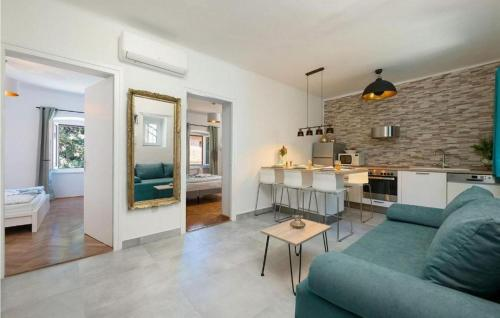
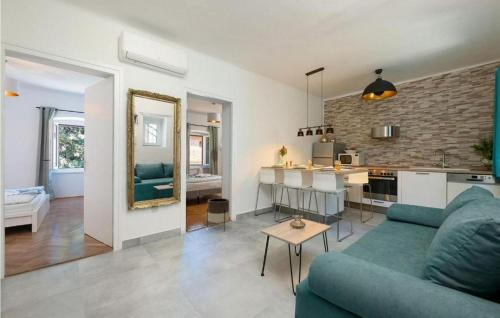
+ planter [206,197,230,232]
